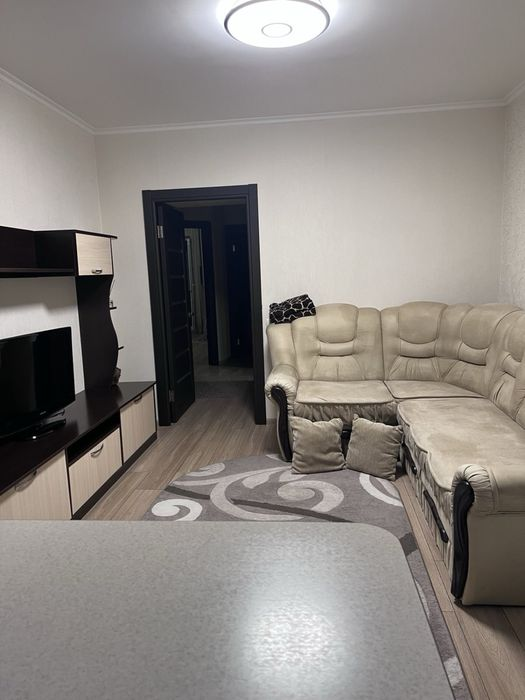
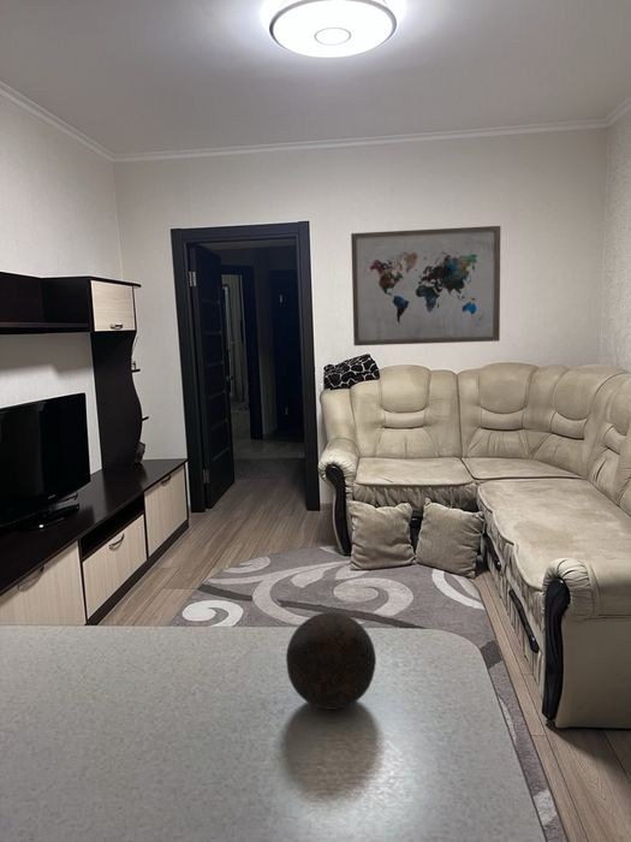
+ decorative ball [285,611,377,711]
+ wall art [350,225,501,346]
